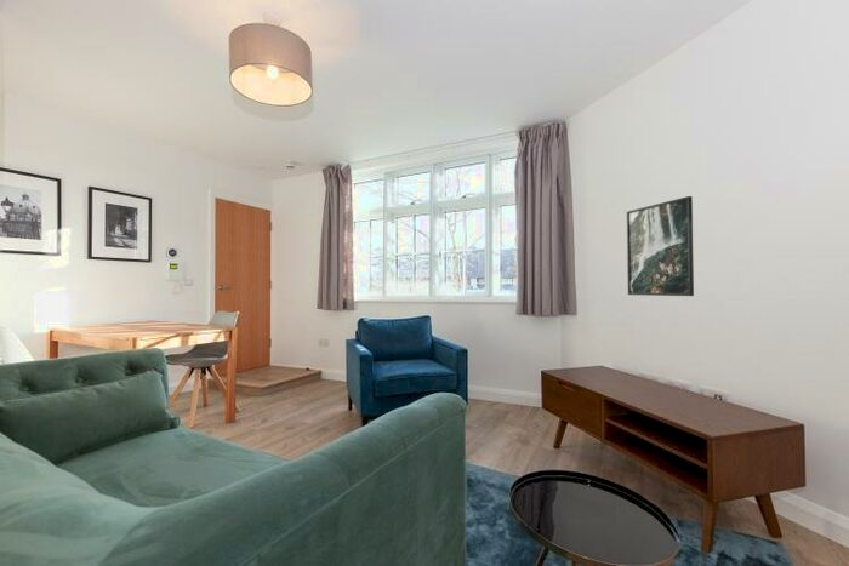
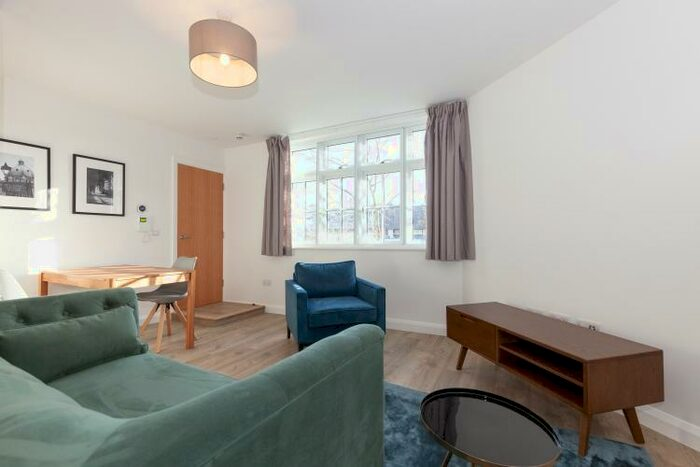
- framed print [626,195,695,297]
